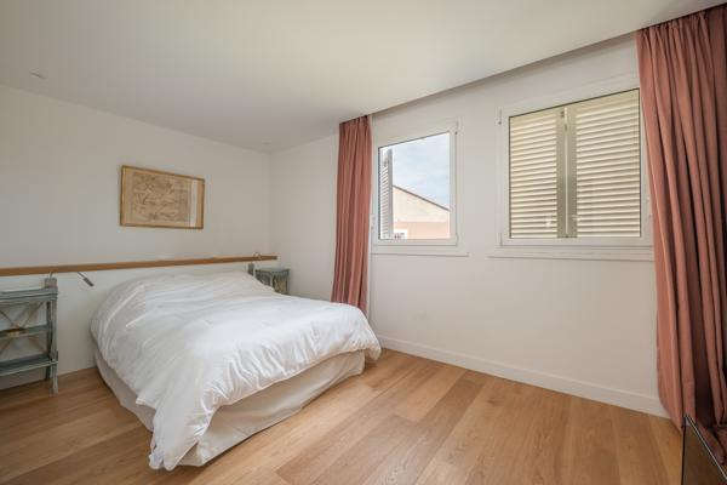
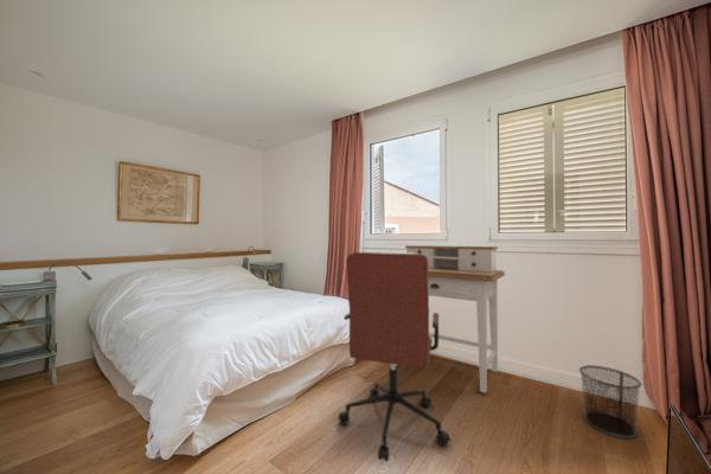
+ waste bin [578,364,642,440]
+ chair [338,251,450,462]
+ desk [396,244,506,395]
